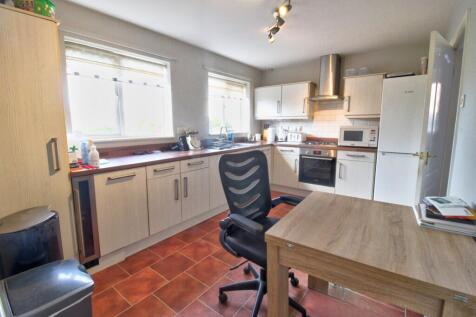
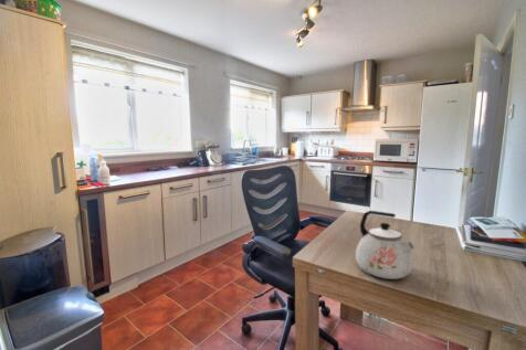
+ kettle [355,210,415,280]
